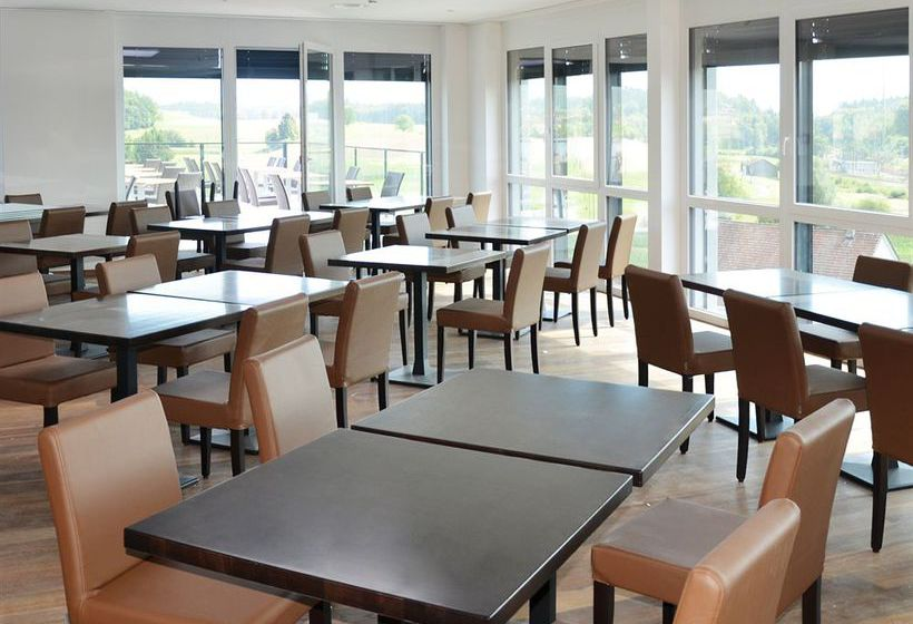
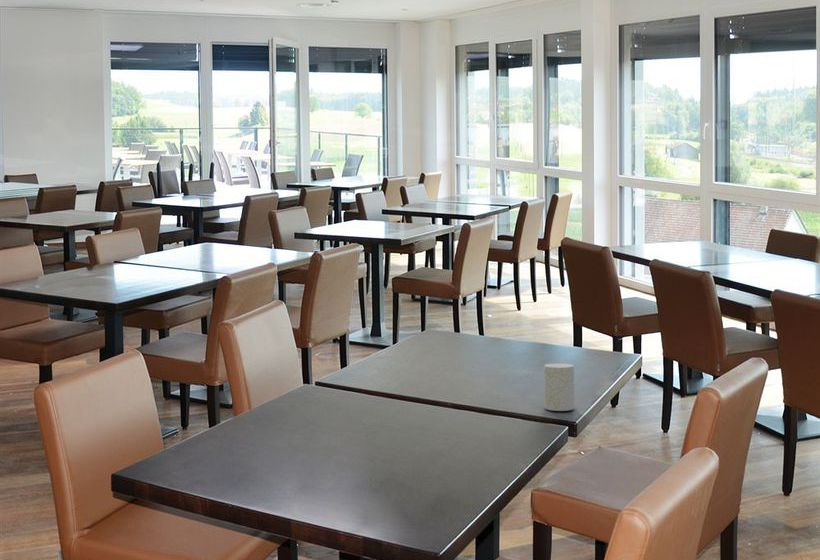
+ cup [543,363,575,412]
